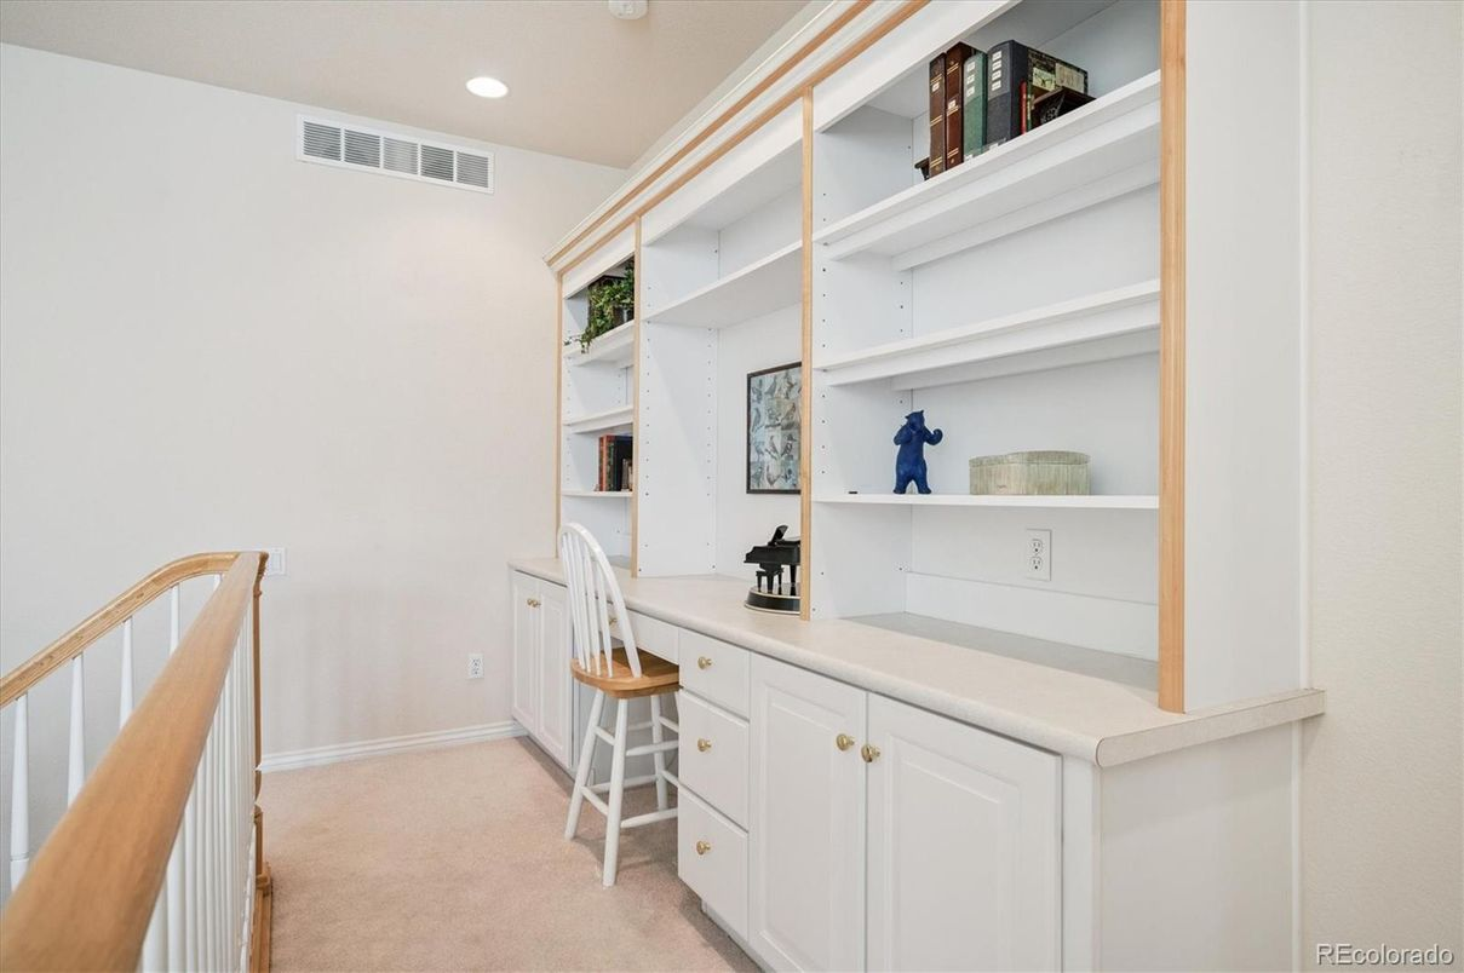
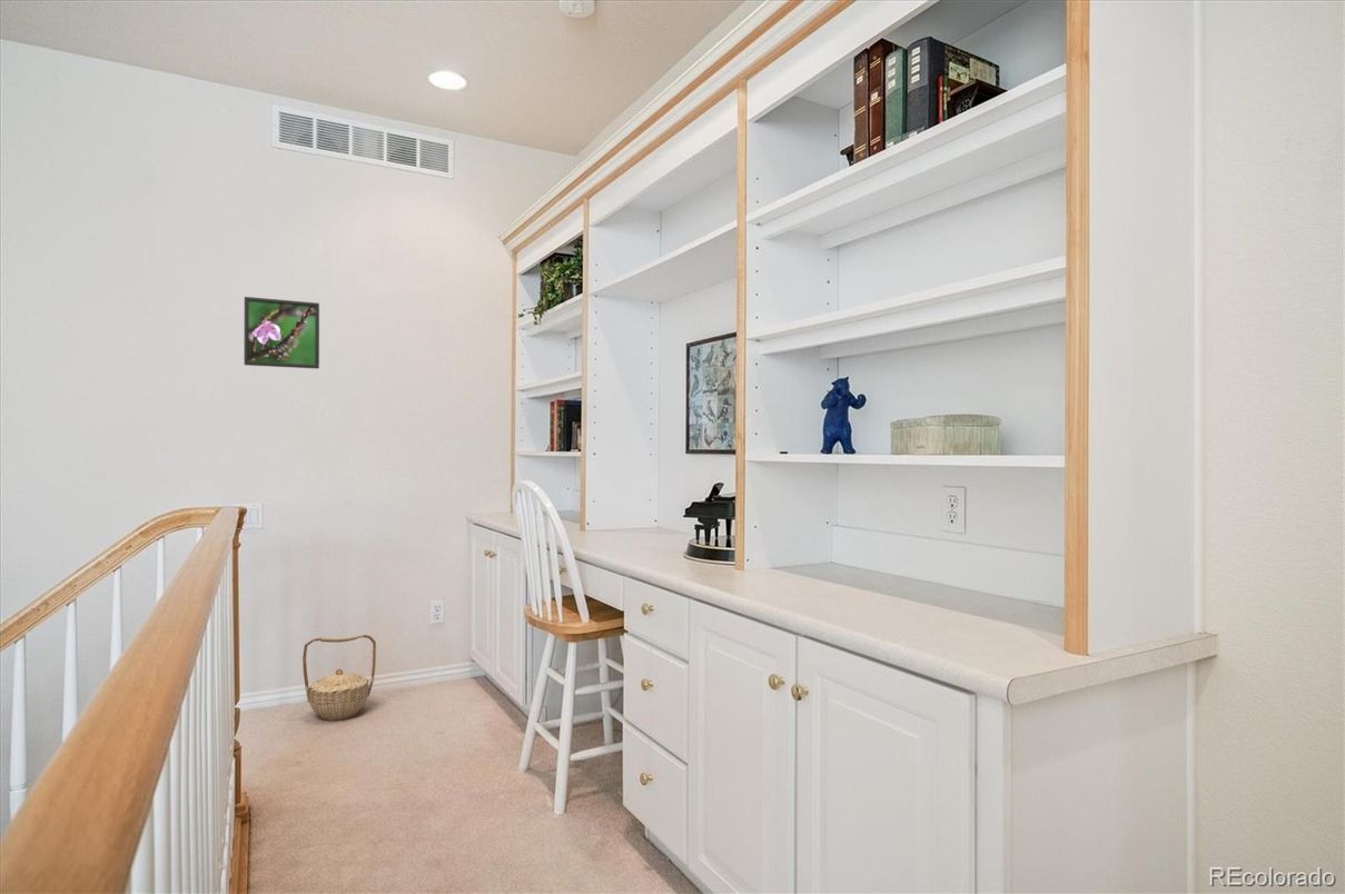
+ basket [301,634,377,722]
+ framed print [243,296,320,370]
